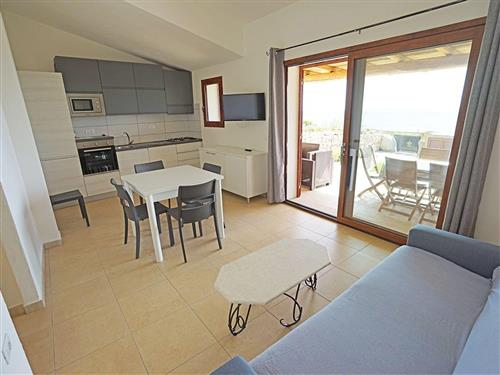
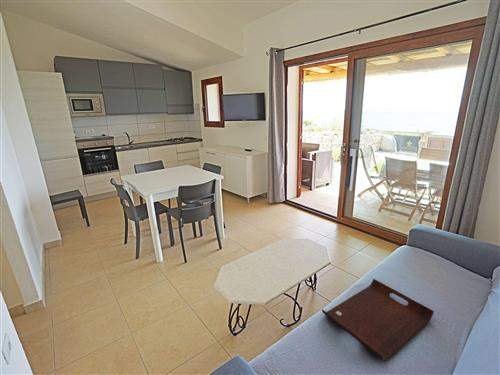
+ serving tray [321,278,435,362]
